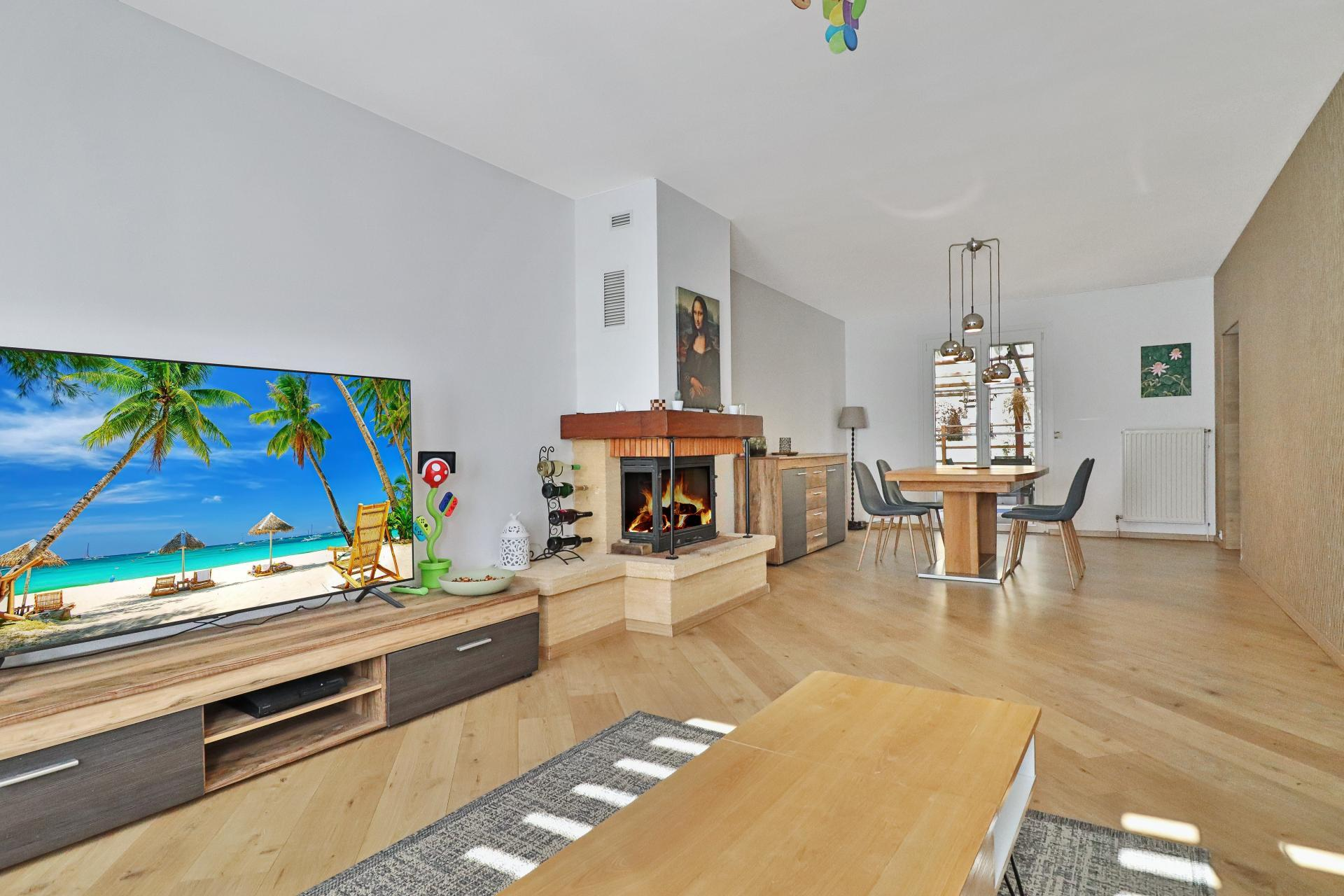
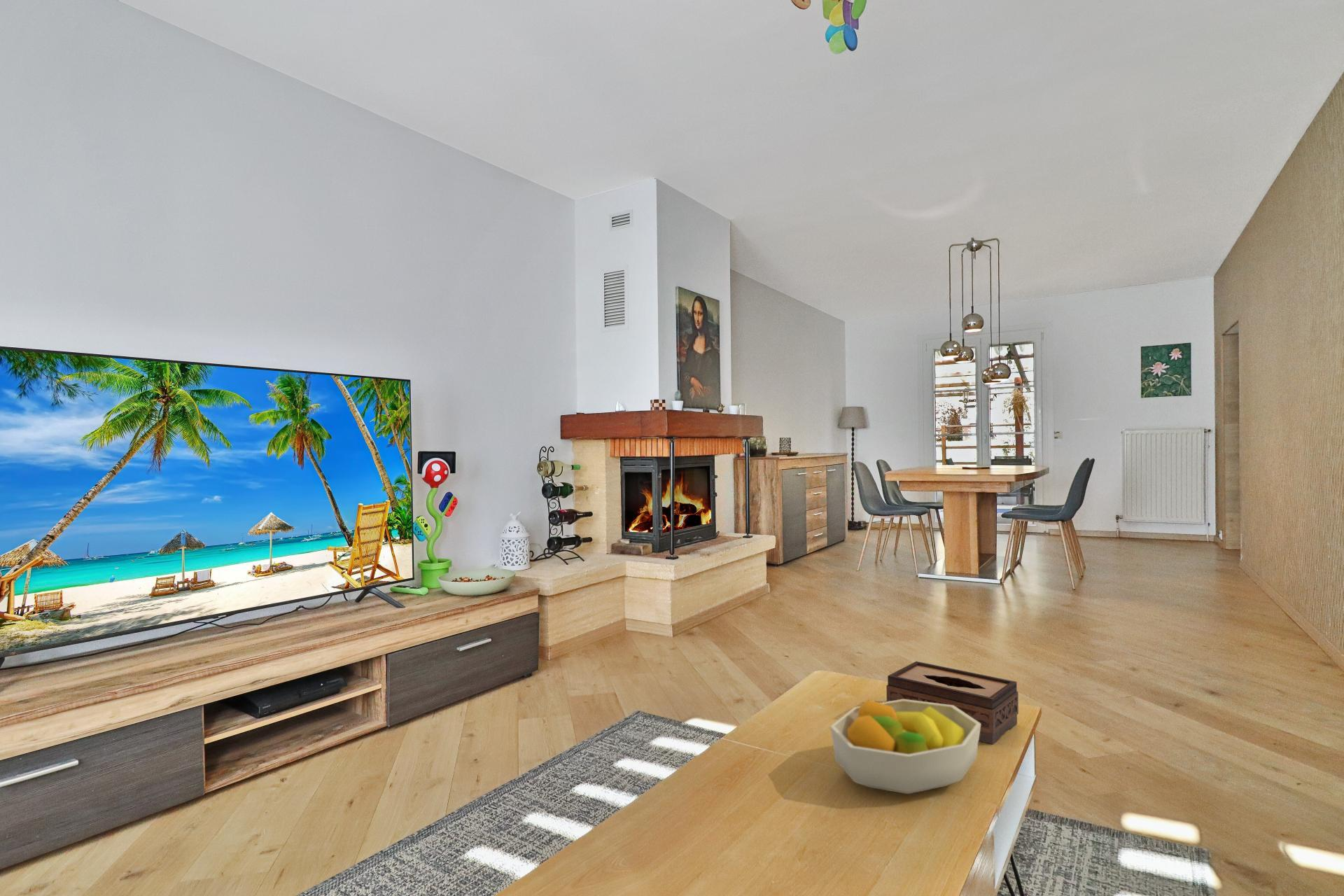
+ fruit bowl [830,699,981,795]
+ tissue box [886,661,1019,745]
